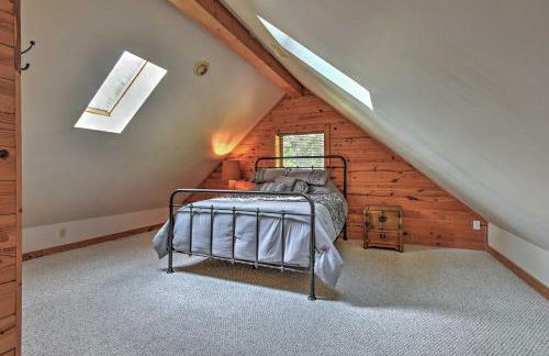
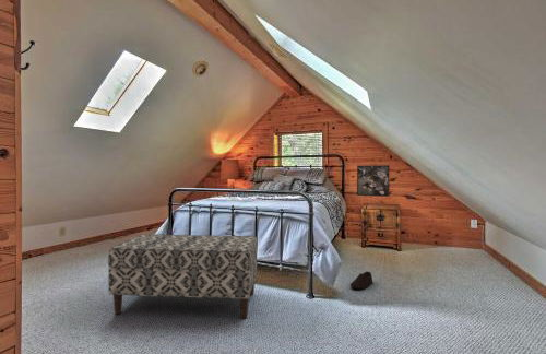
+ bench [107,233,259,319]
+ shoe [349,271,373,291]
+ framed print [356,164,391,198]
